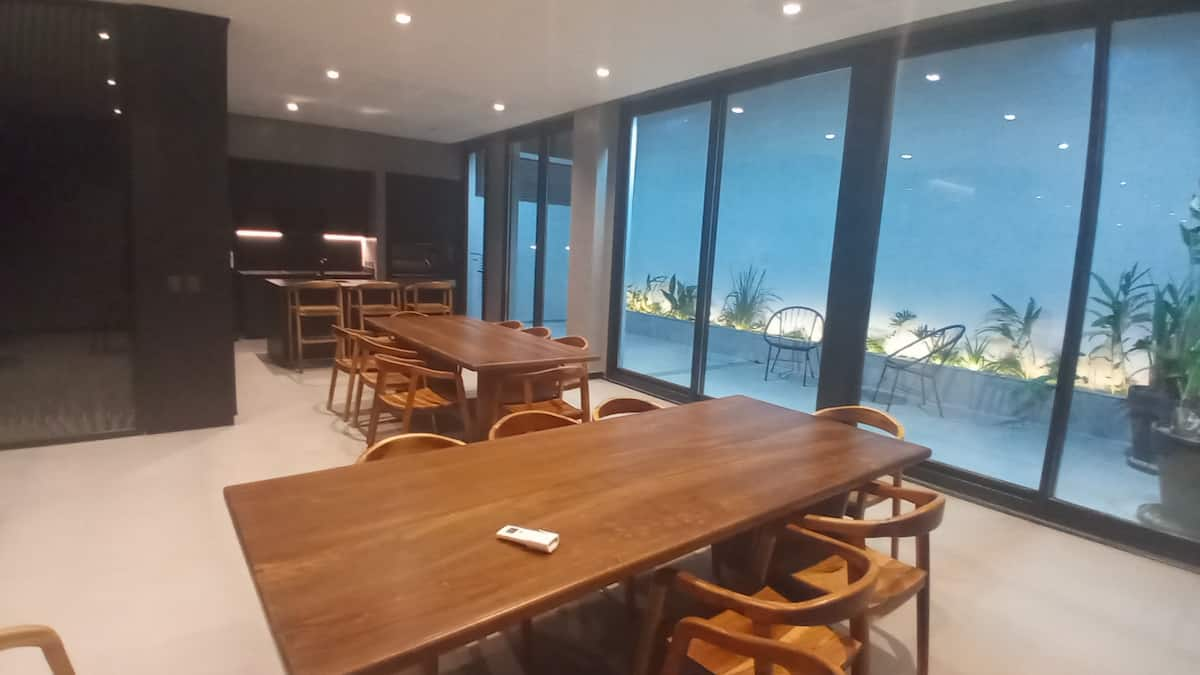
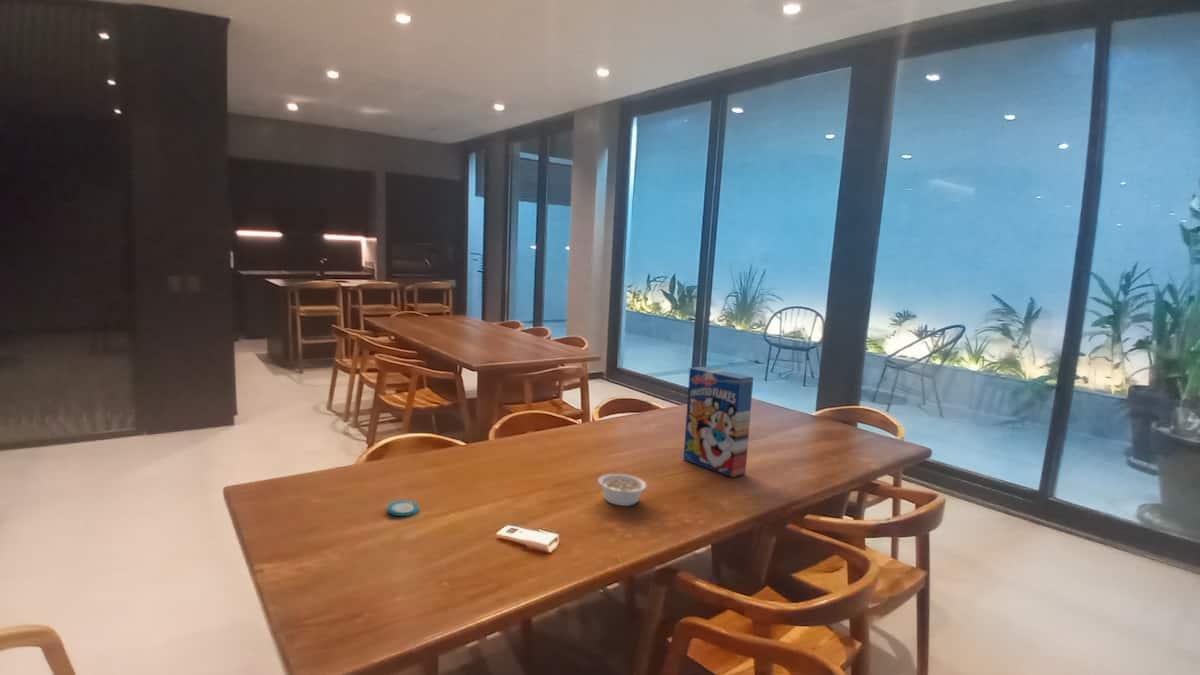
+ cereal box [683,366,754,478]
+ legume [597,473,648,507]
+ plate [387,499,420,517]
